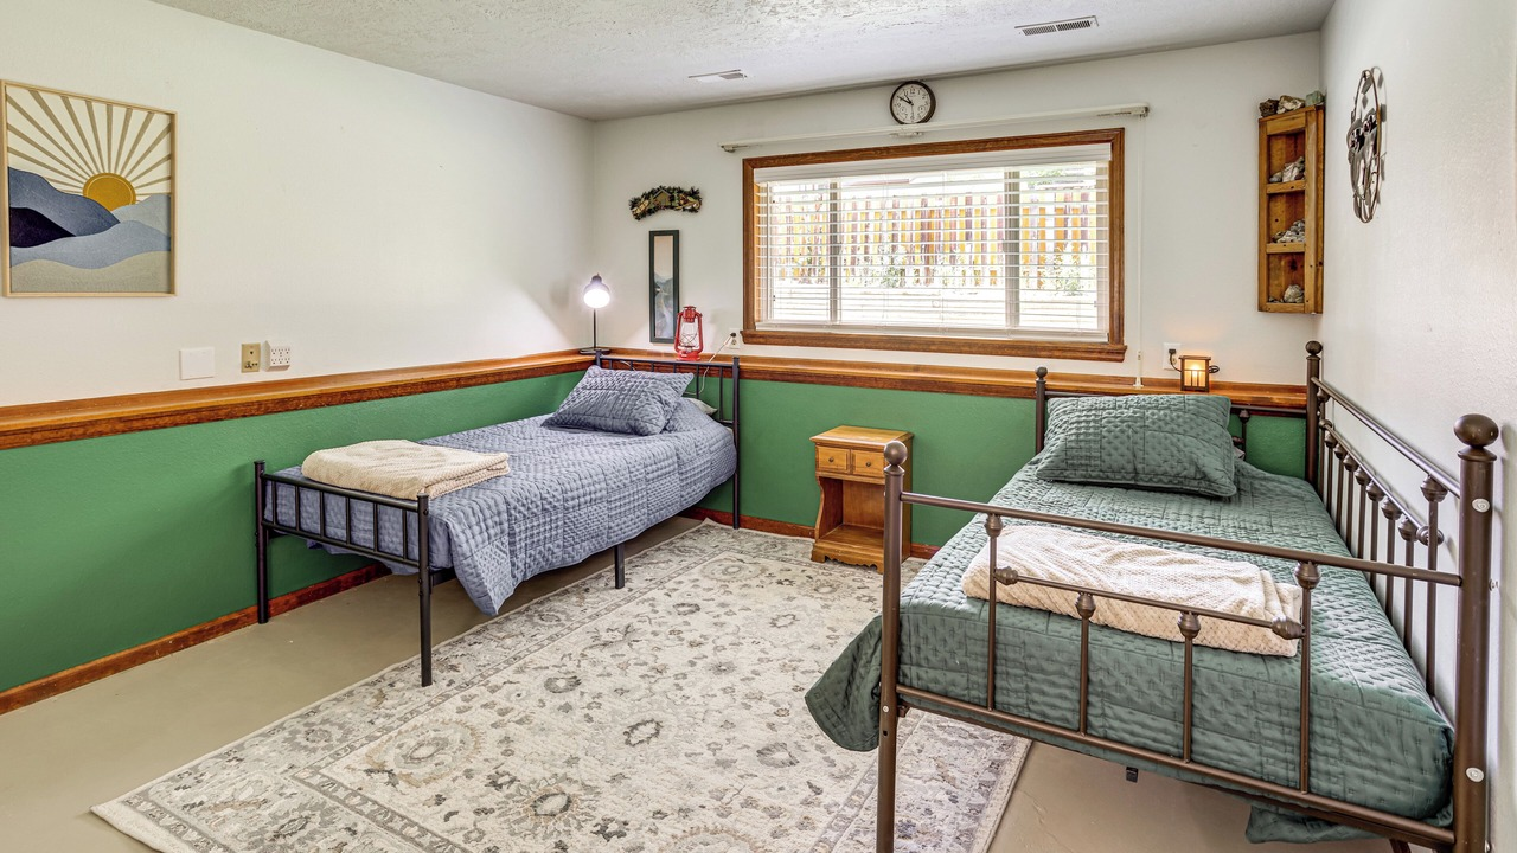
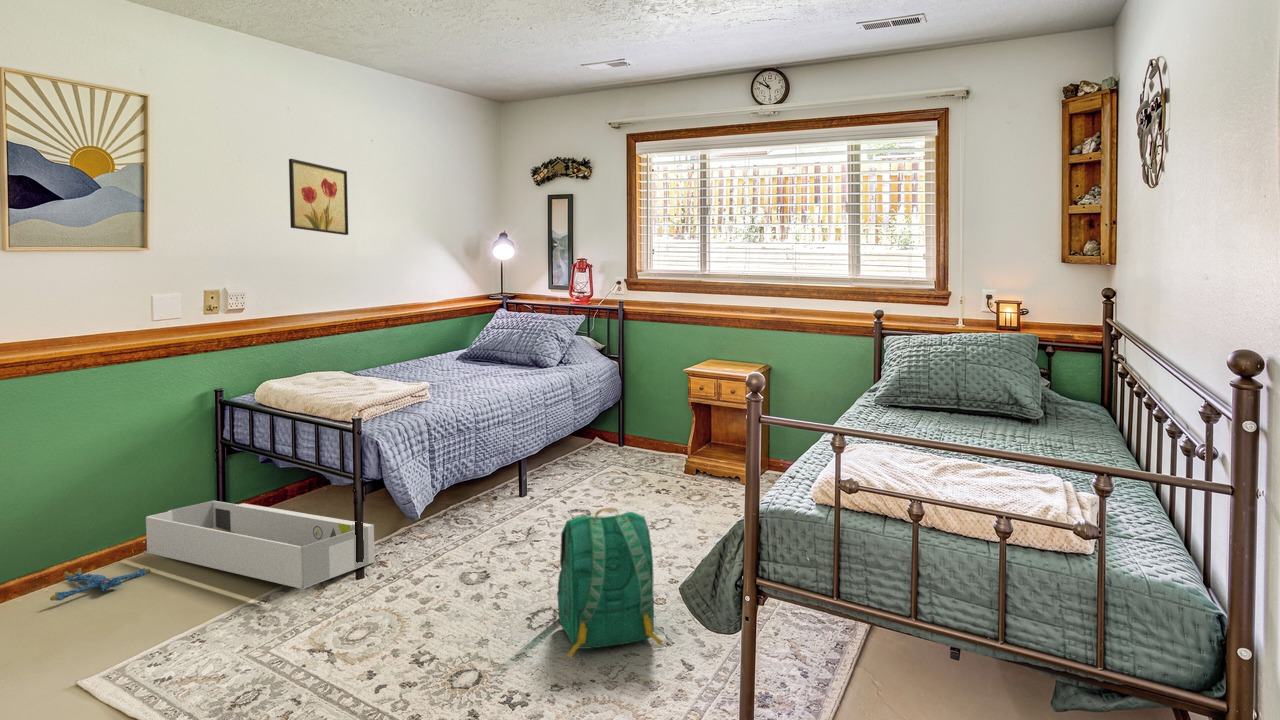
+ wall art [288,158,349,236]
+ architectural model [143,500,376,590]
+ plush toy [49,567,151,602]
+ backpack [556,507,664,659]
